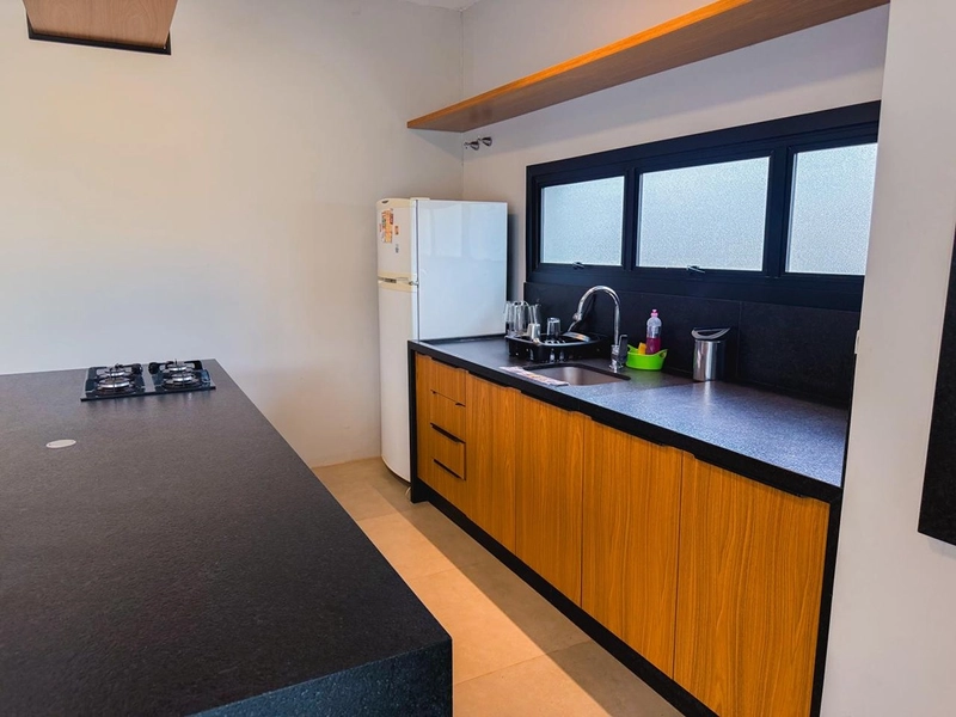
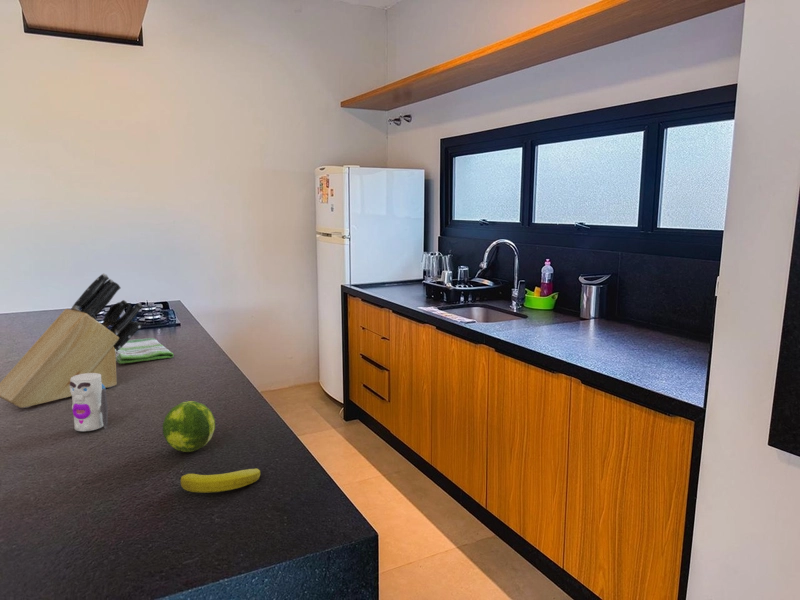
+ dish towel [115,337,175,365]
+ knife block [0,272,144,409]
+ fruit [161,400,216,453]
+ banana [180,467,261,494]
+ toy [70,373,109,432]
